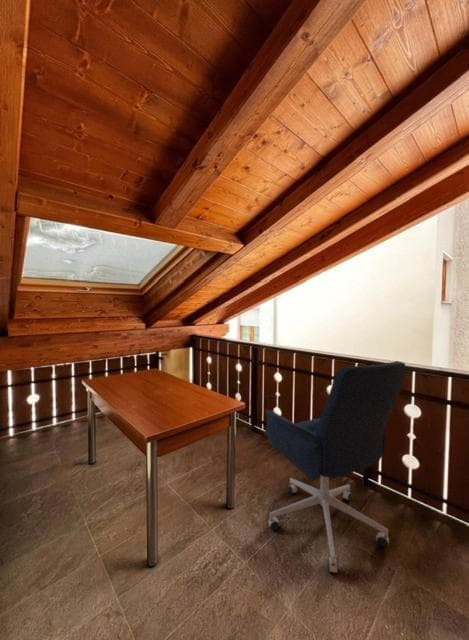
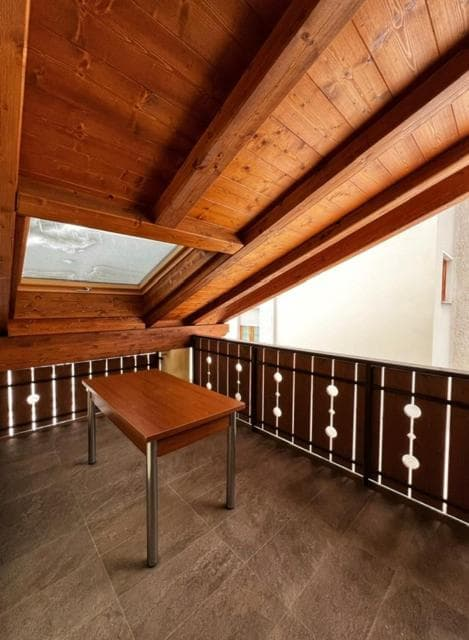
- office chair [263,360,406,574]
